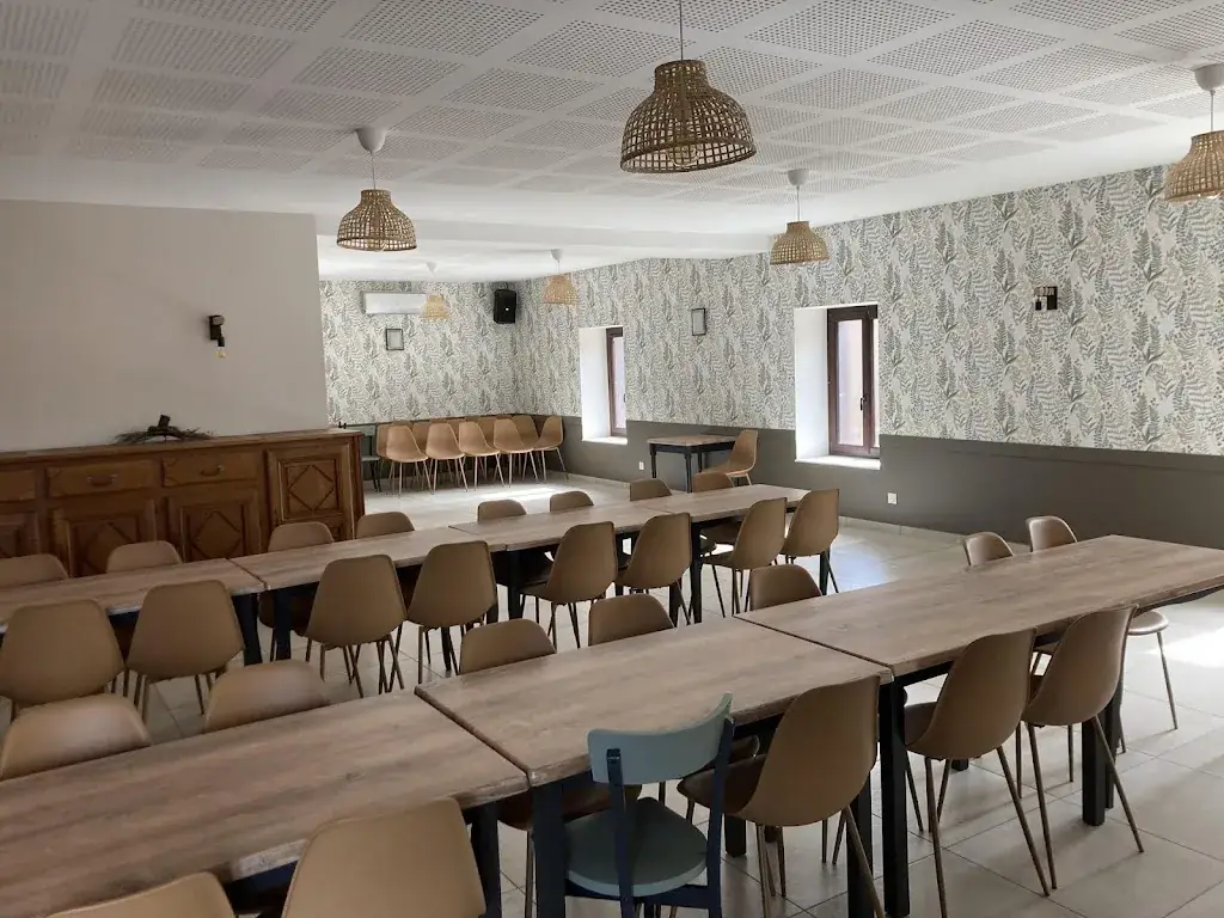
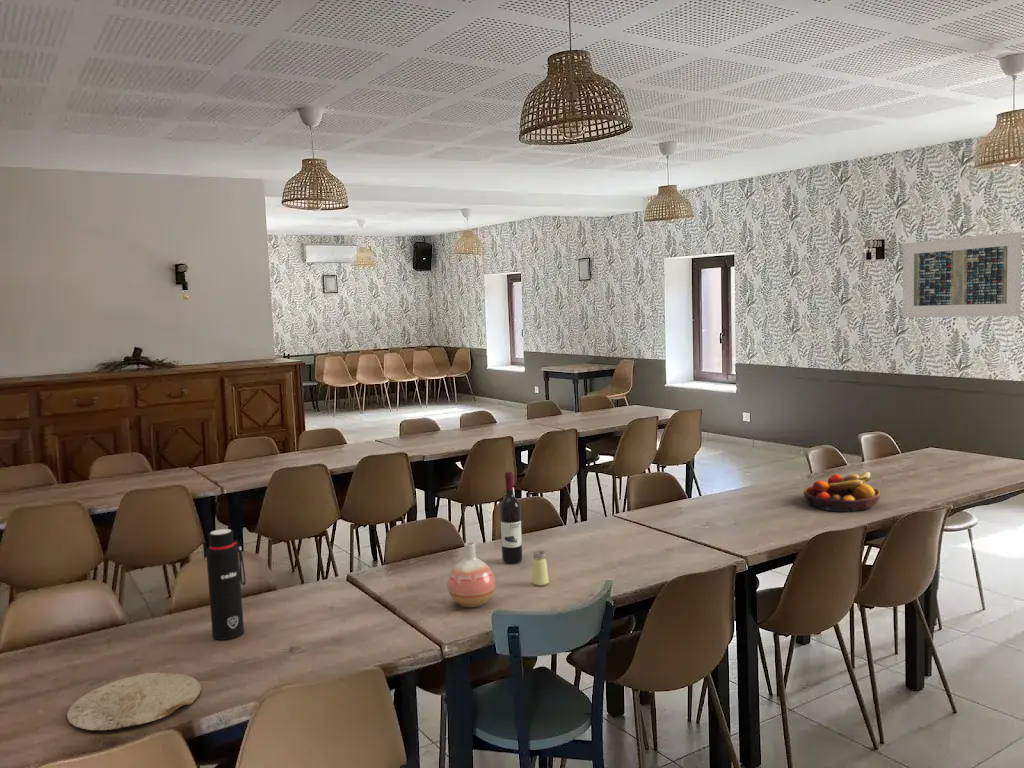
+ fruit bowl [803,471,881,513]
+ saltshaker [531,550,550,587]
+ wine bottle [499,471,523,565]
+ plate [66,672,202,731]
+ water bottle [205,528,246,641]
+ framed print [902,231,1023,318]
+ vase [447,541,497,609]
